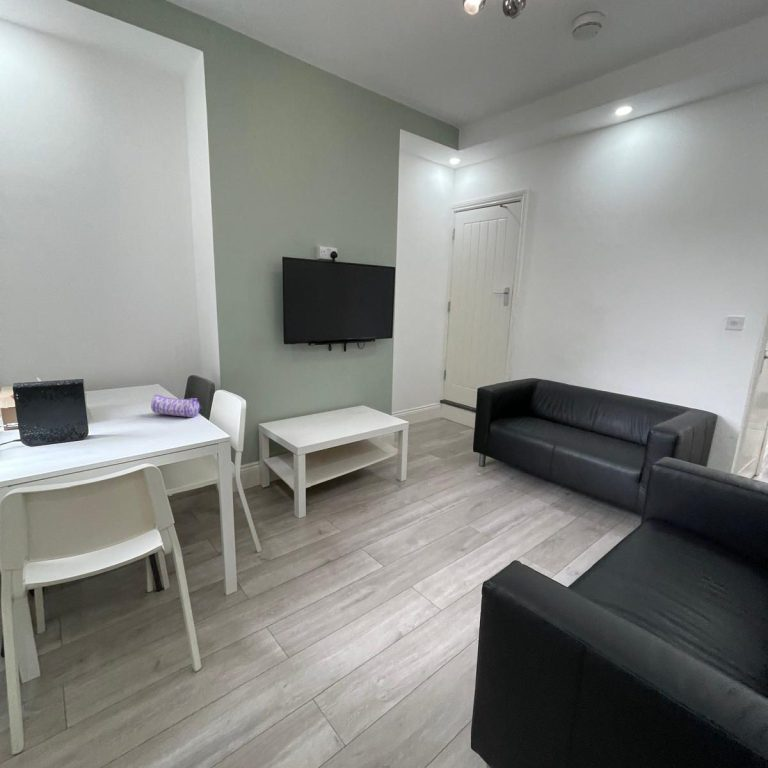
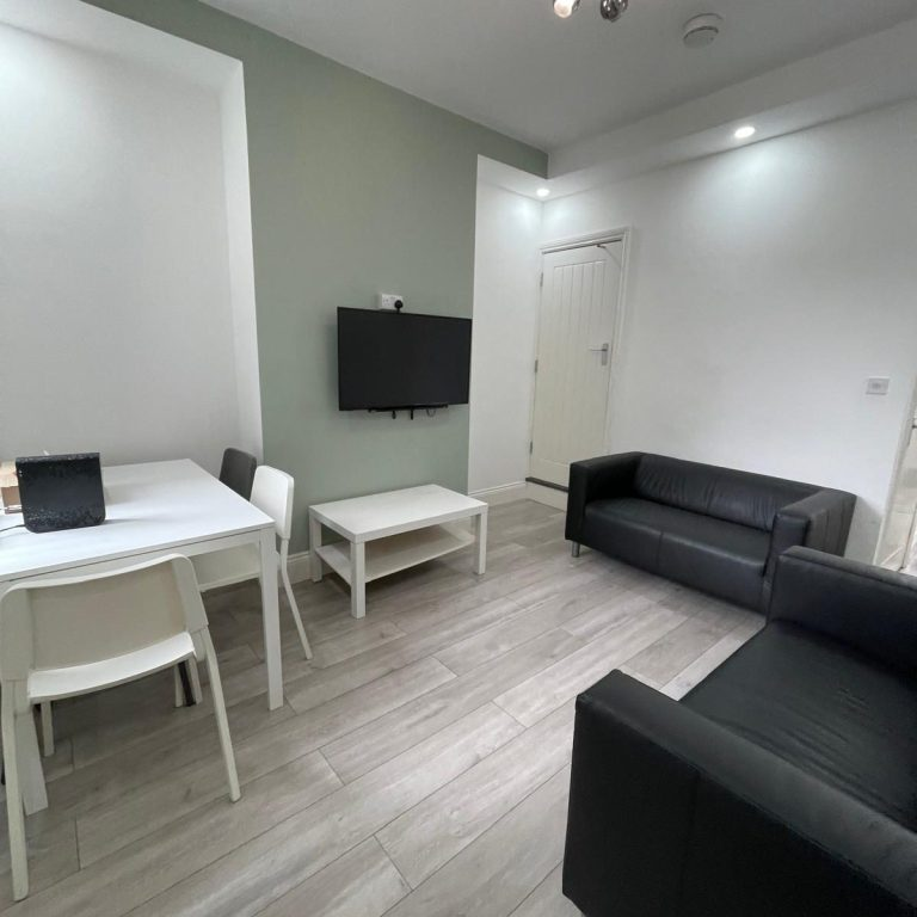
- pencil case [150,393,203,418]
